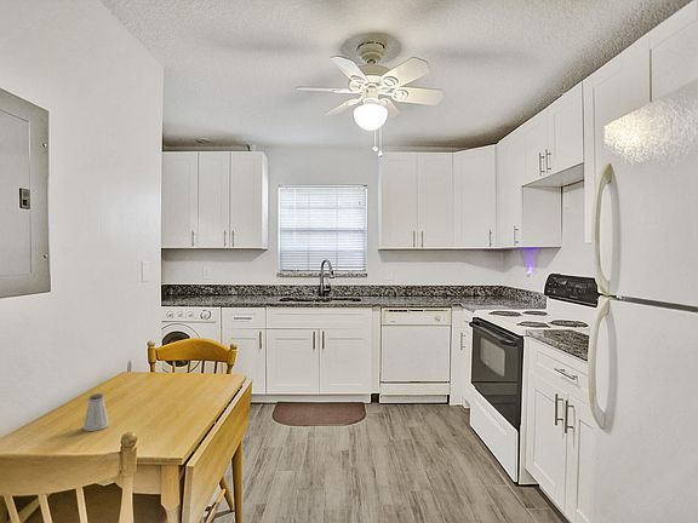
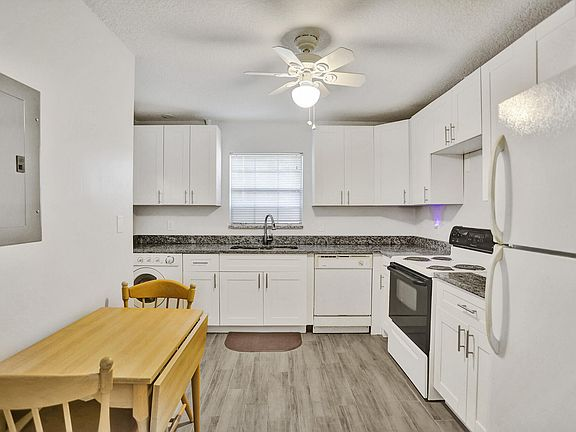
- saltshaker [82,392,110,432]
